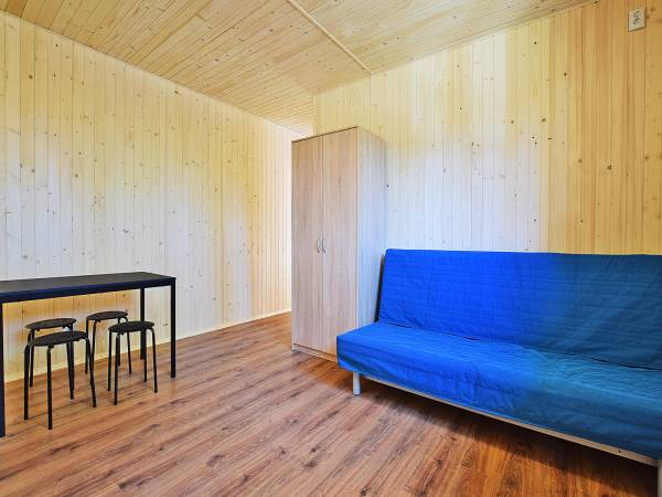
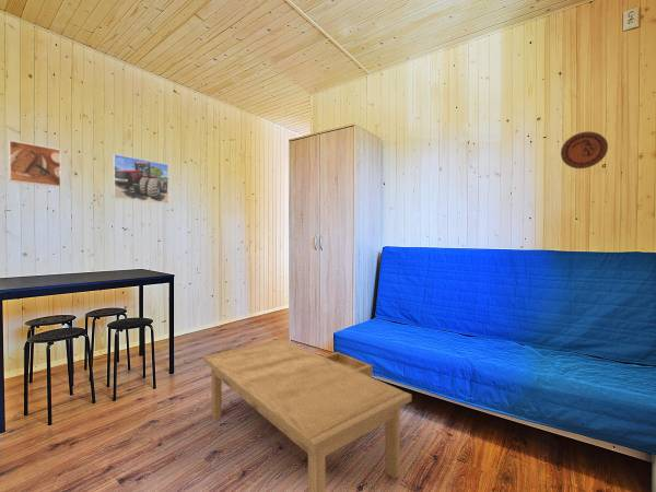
+ decorative plate [560,130,609,169]
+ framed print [8,139,62,188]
+ coffee table [202,338,412,492]
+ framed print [112,153,169,204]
